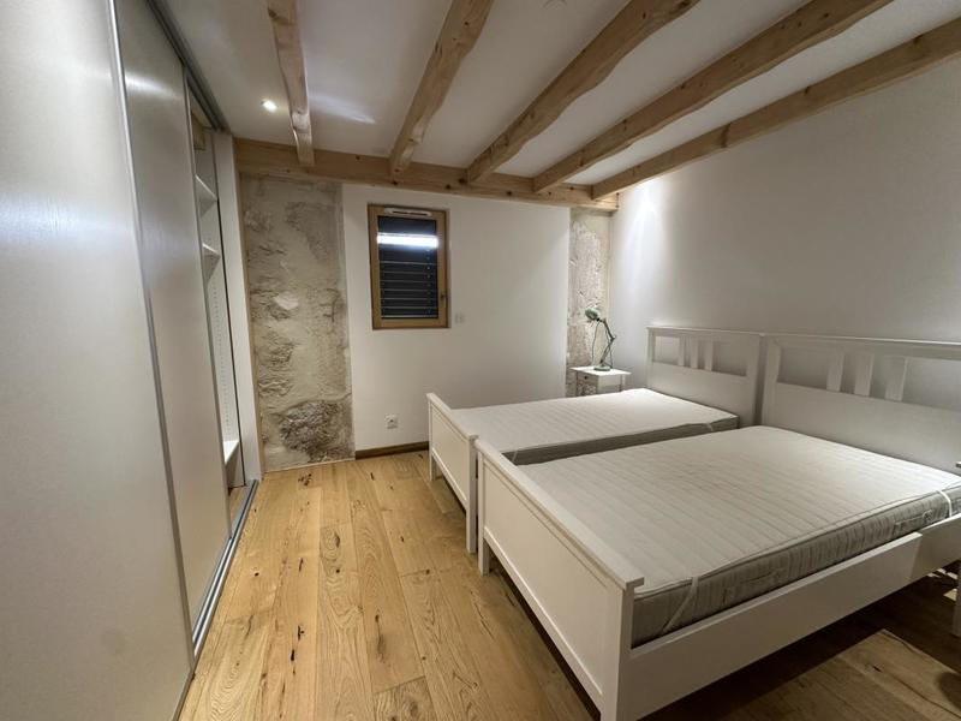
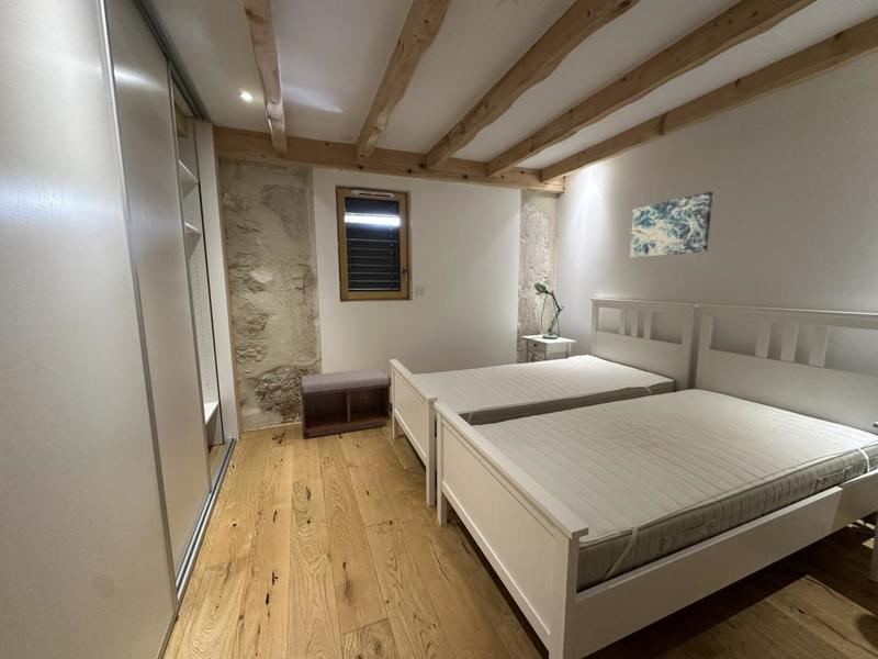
+ wall art [629,191,713,259]
+ bench [299,368,393,438]
